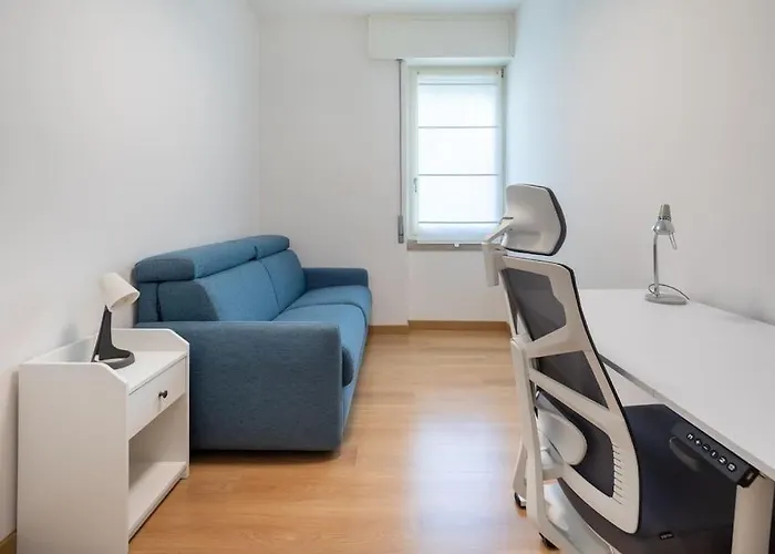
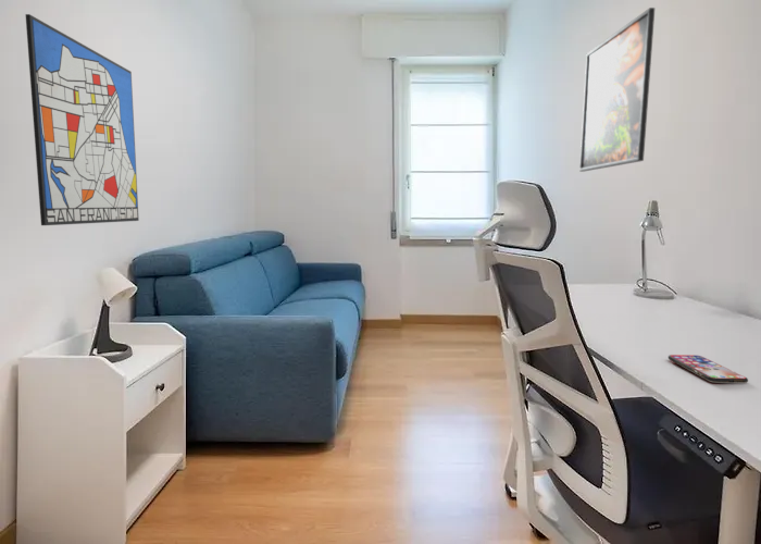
+ smartphone [668,354,749,384]
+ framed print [578,7,656,173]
+ wall art [24,13,140,226]
